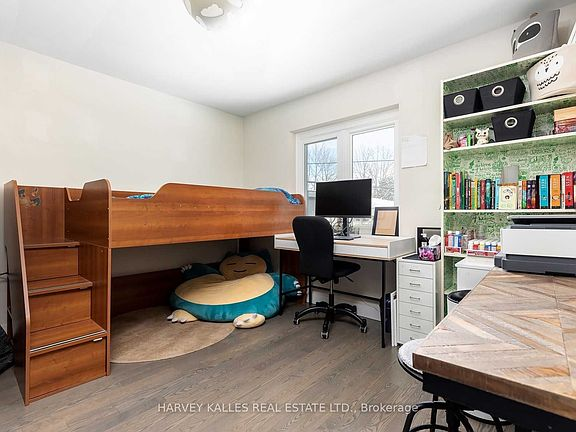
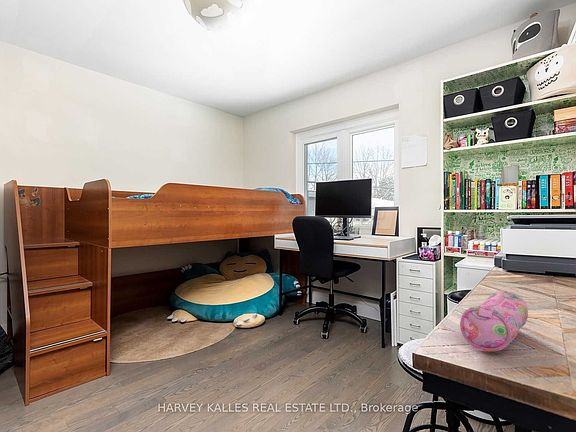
+ pencil case [459,290,529,353]
